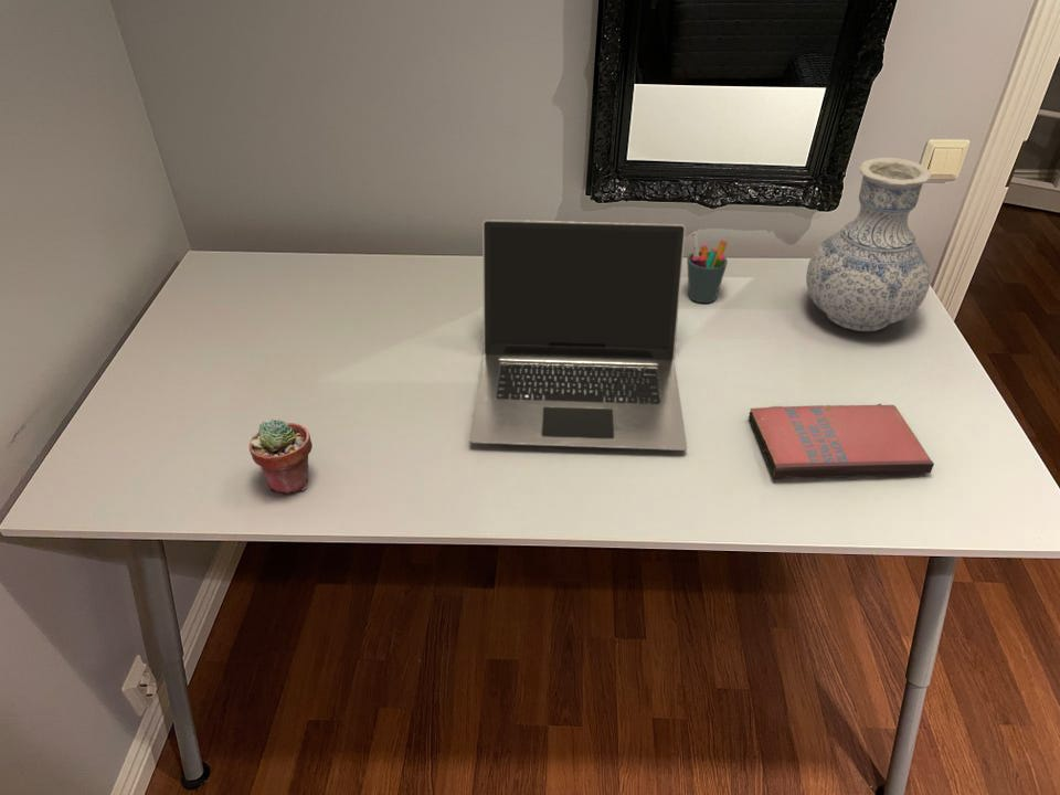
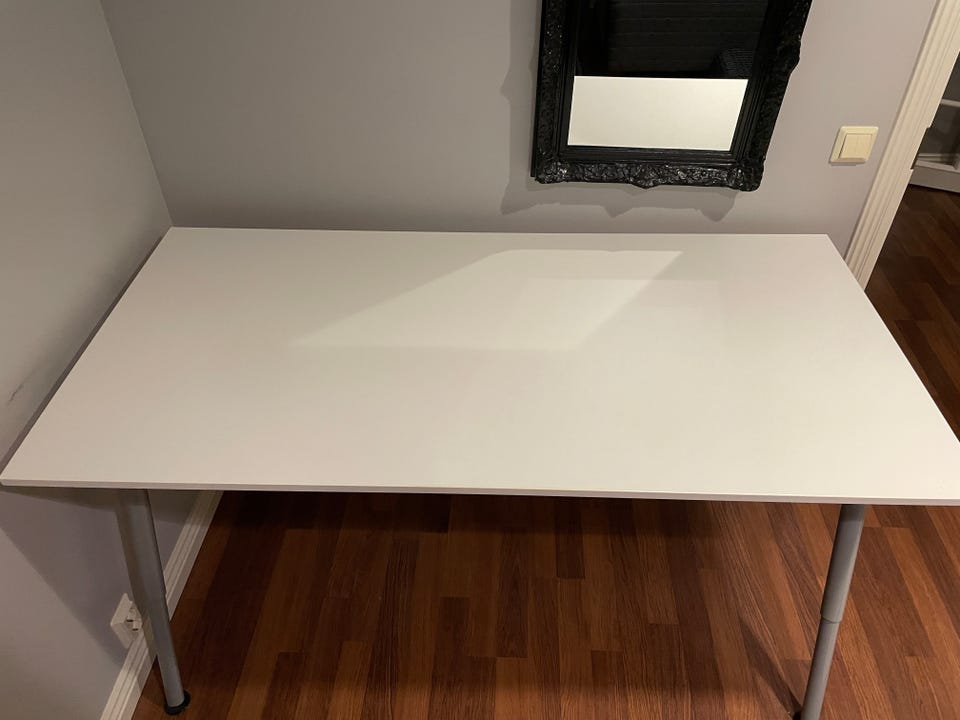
- potted succulent [248,417,314,495]
- laptop [468,219,688,452]
- pen holder [686,231,729,304]
- paperback book [748,403,935,478]
- vase [805,156,932,332]
